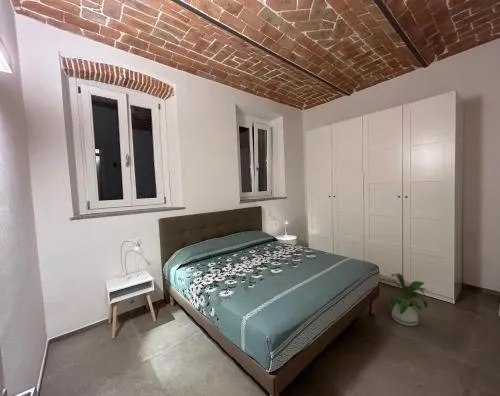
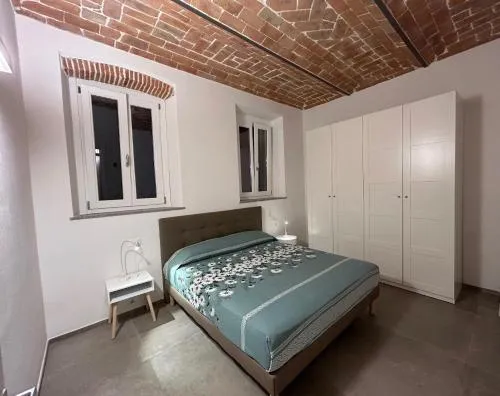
- house plant [384,272,429,327]
